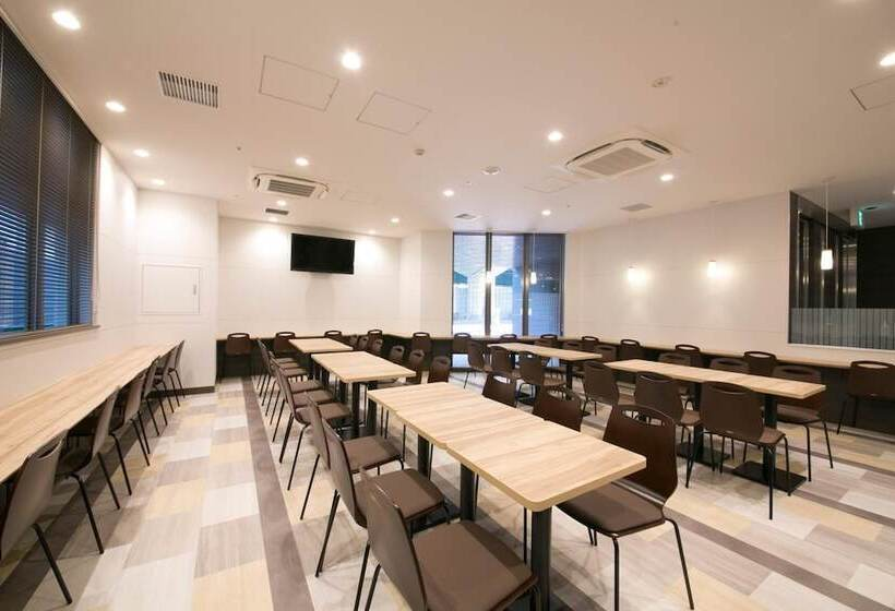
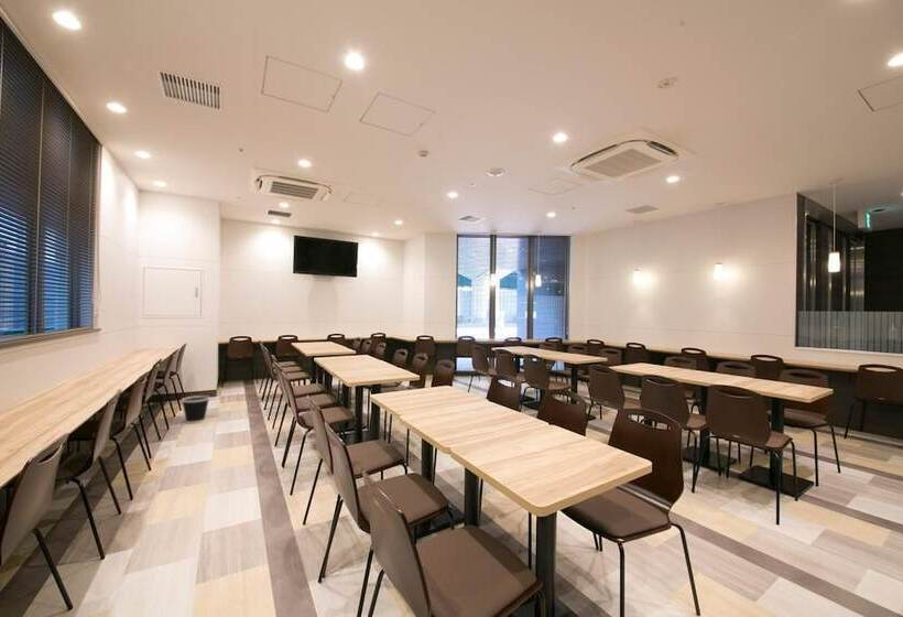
+ wastebasket [181,394,210,425]
